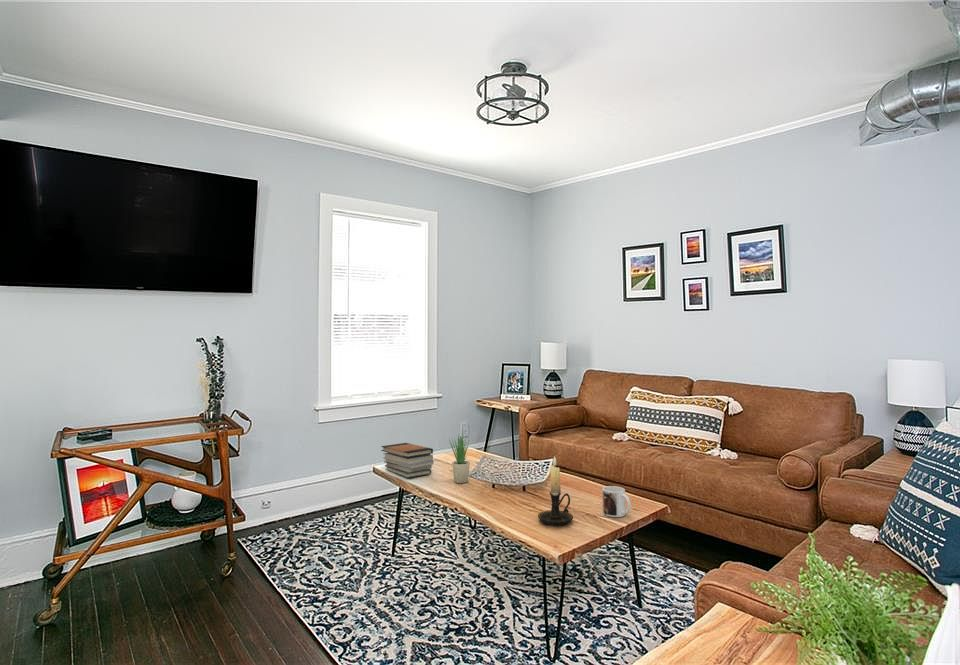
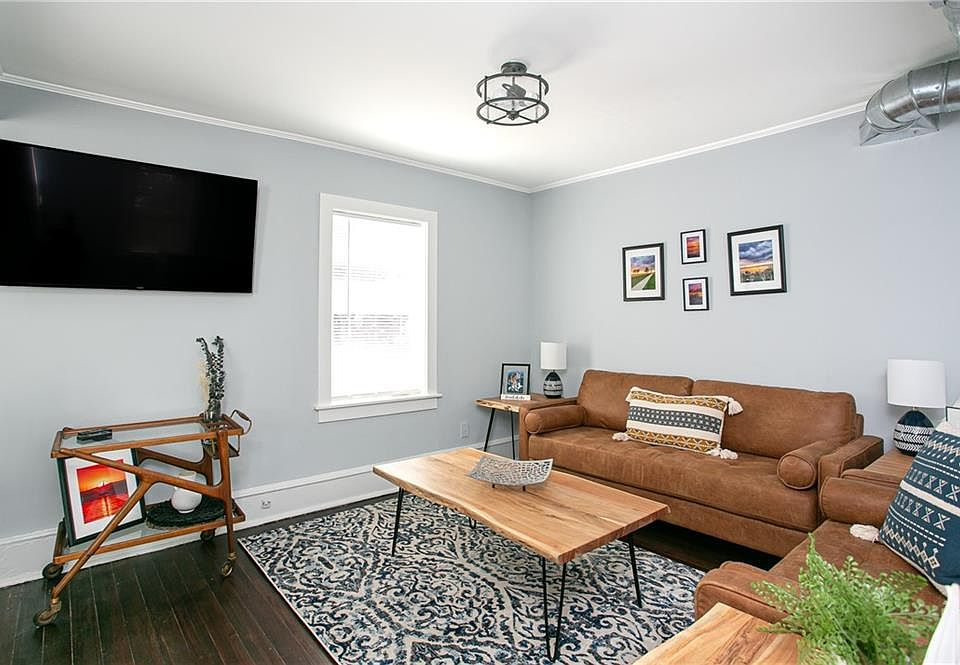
- candle holder [537,455,574,527]
- book stack [380,442,434,479]
- potted plant [448,428,471,484]
- mug [601,485,632,518]
